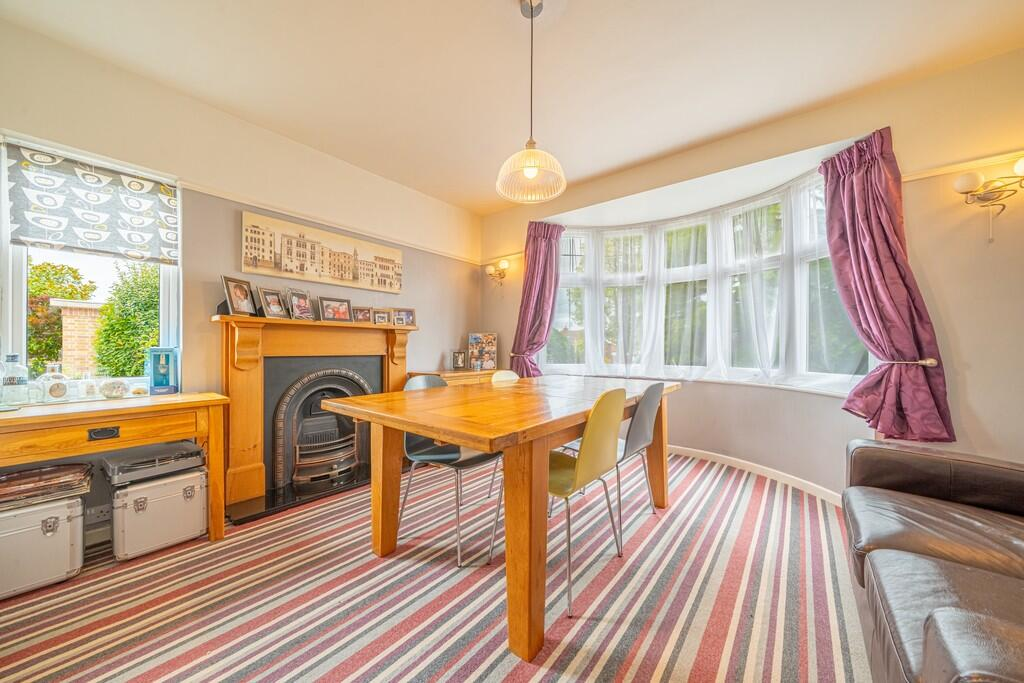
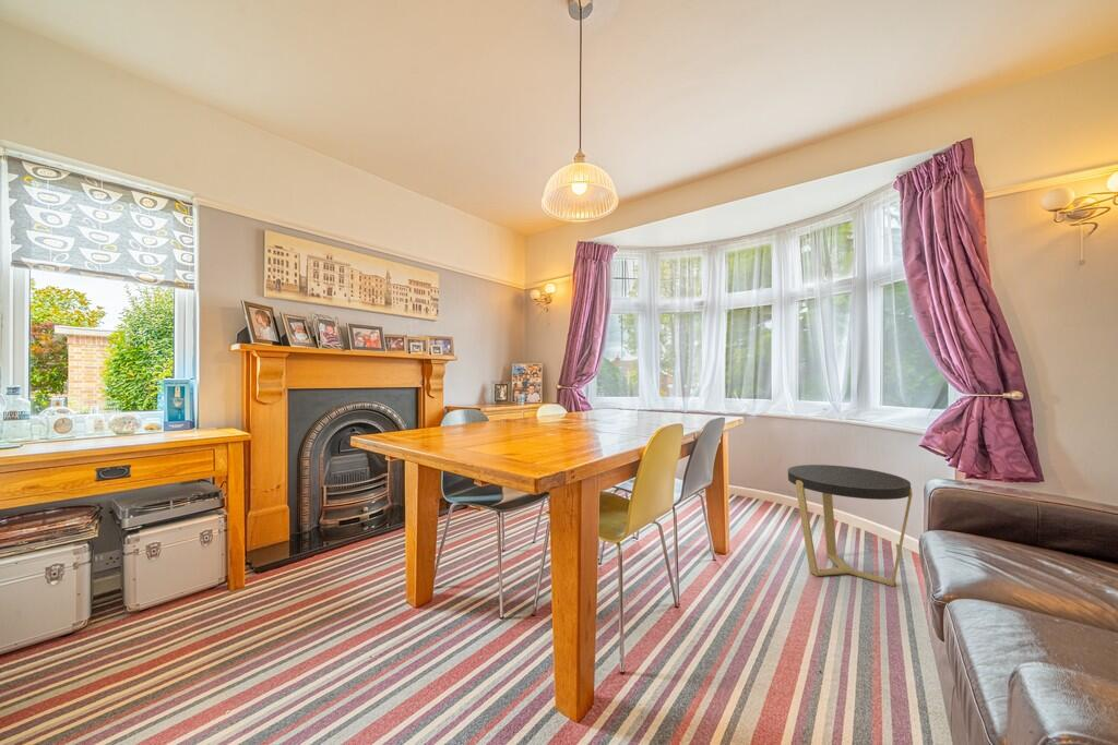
+ side table [787,464,914,587]
